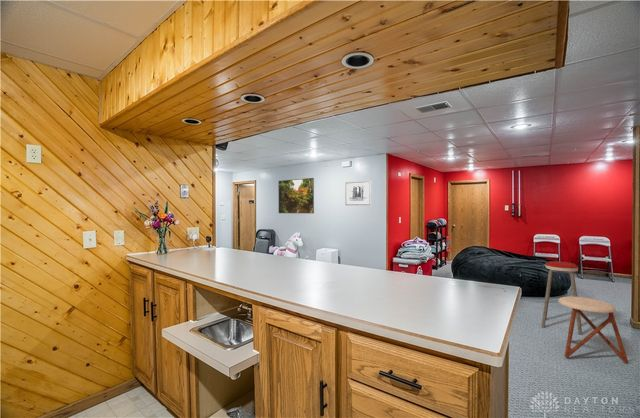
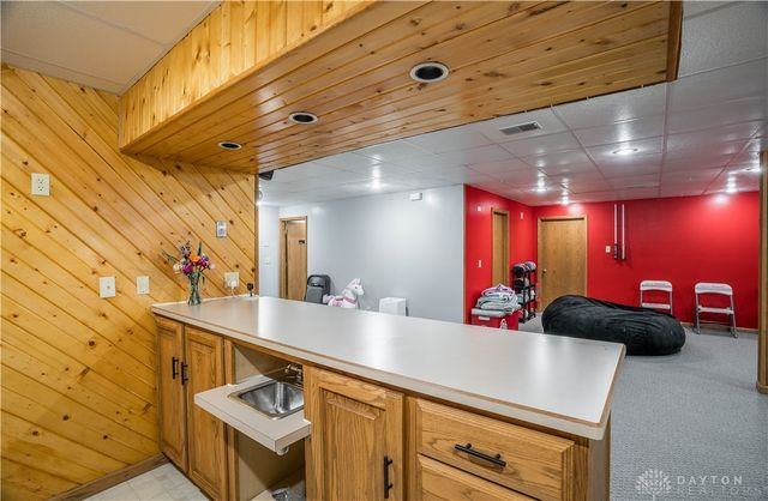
- music stool [540,260,583,336]
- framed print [277,177,315,214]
- wall art [344,180,372,206]
- stool [557,296,629,364]
